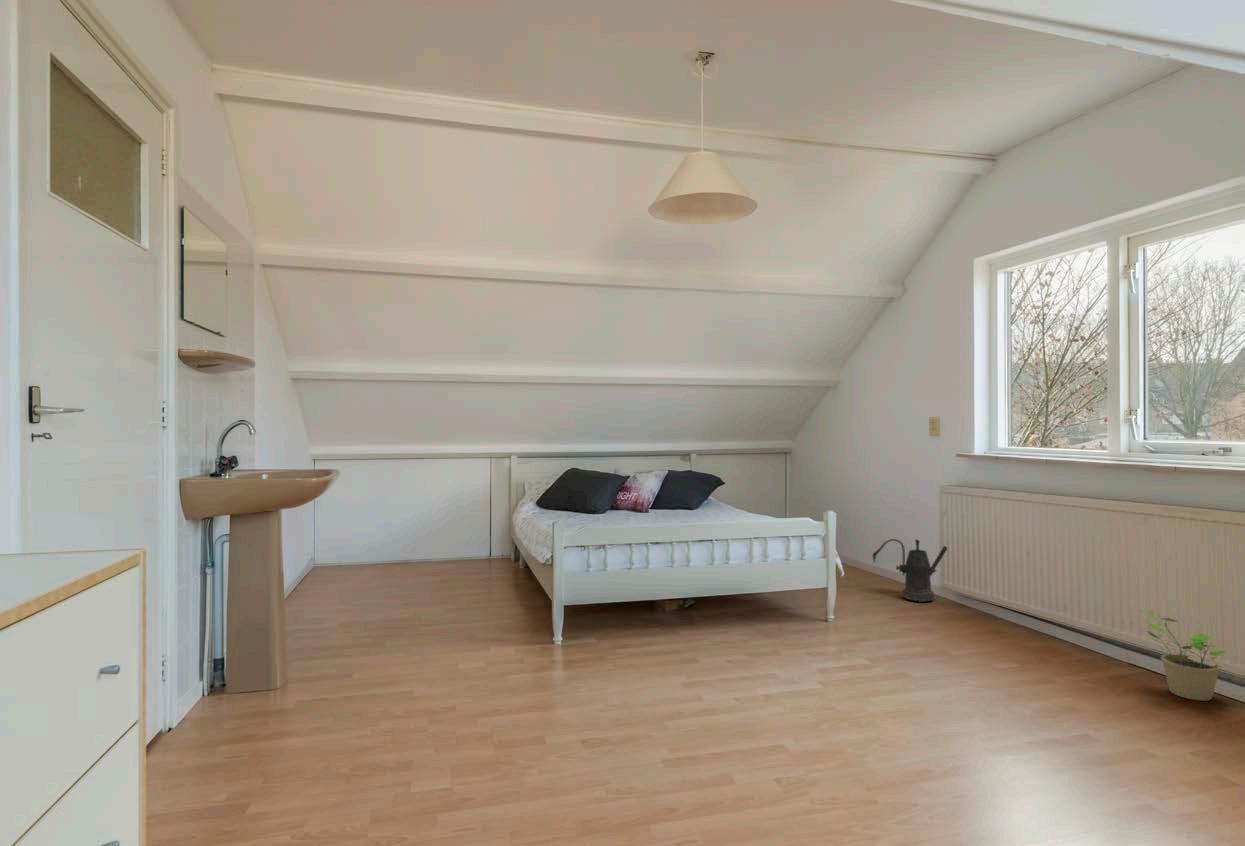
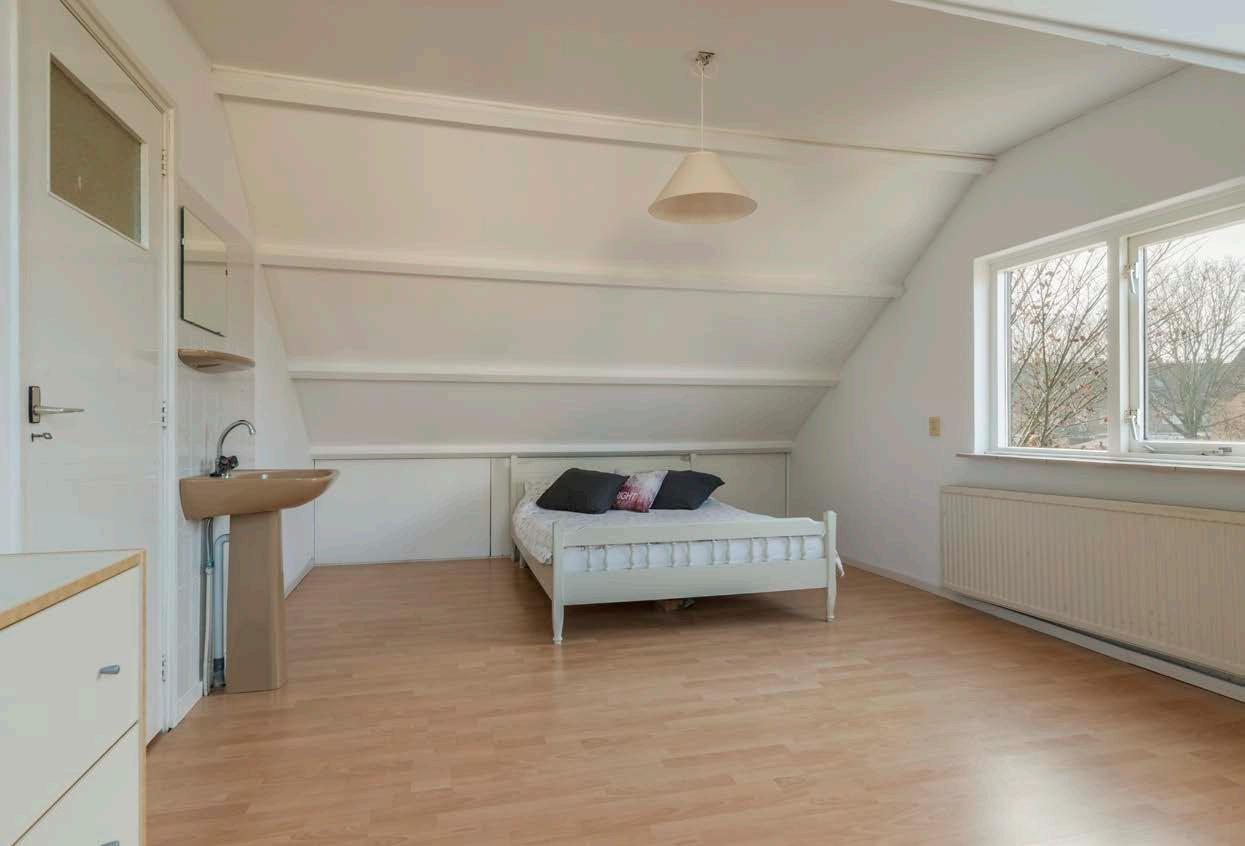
- potted plant [1139,609,1226,702]
- watering can [871,538,948,603]
